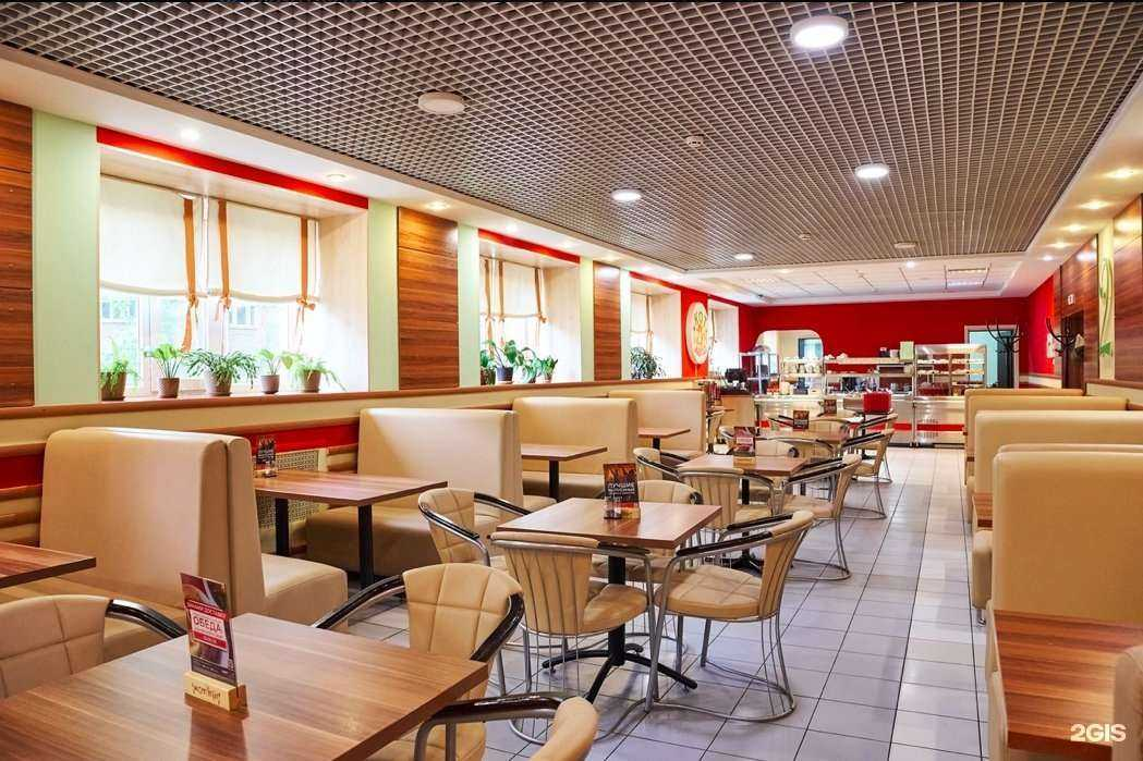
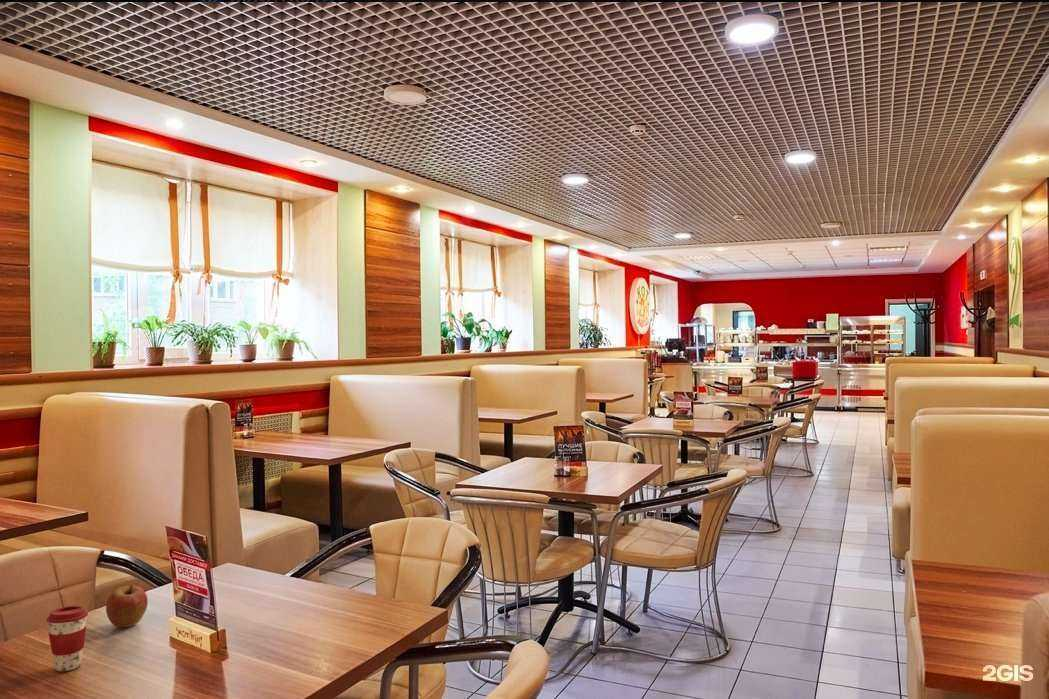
+ coffee cup [45,605,89,672]
+ apple [105,584,149,628]
